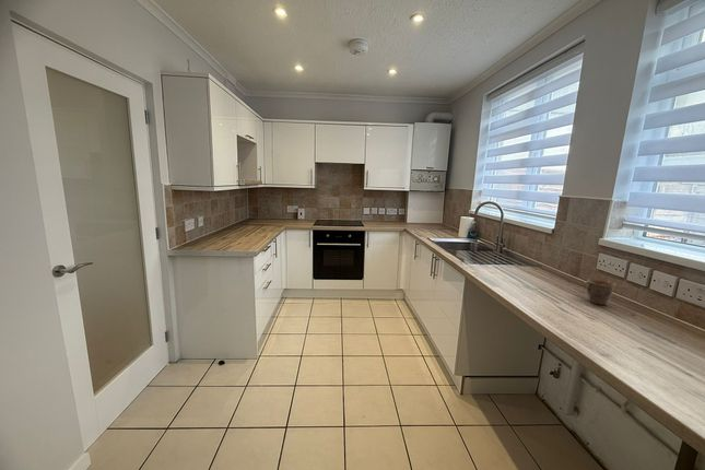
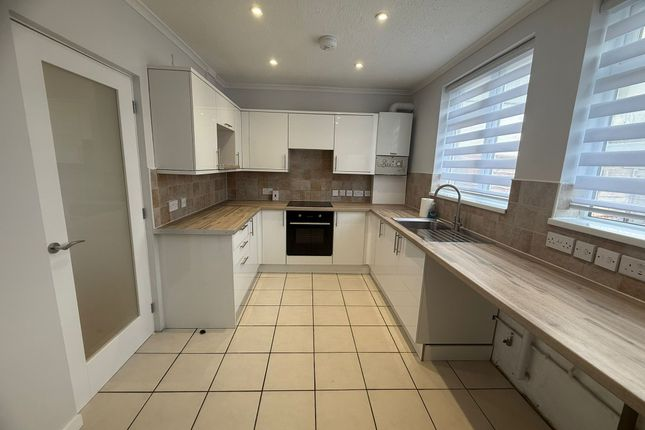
- mug [581,278,616,306]
